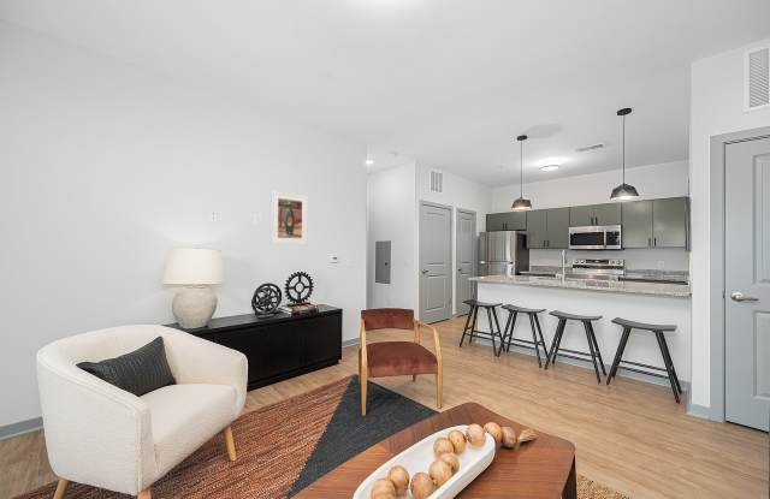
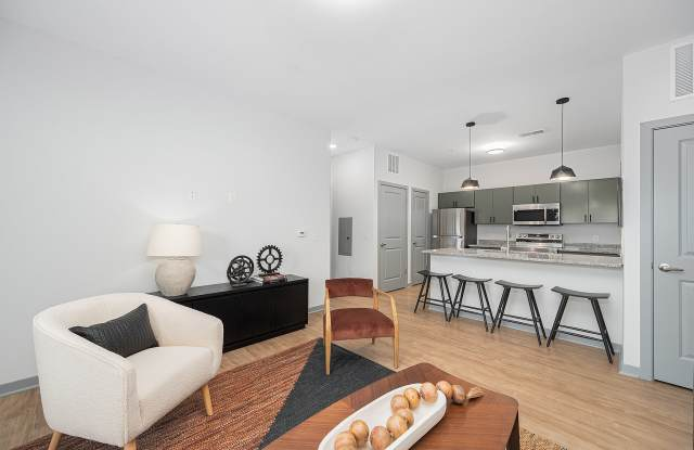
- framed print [270,190,309,245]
